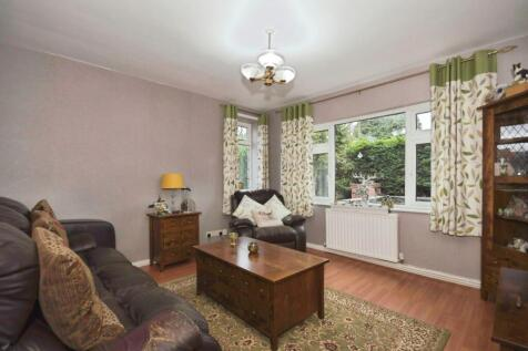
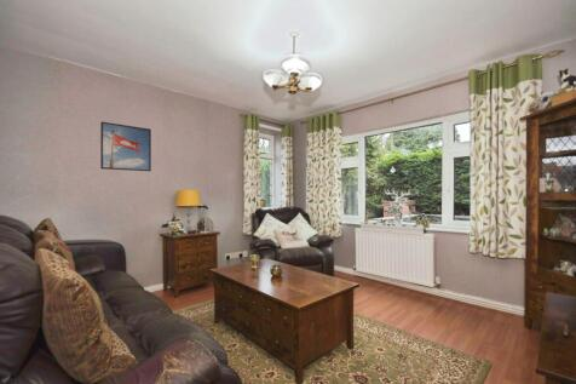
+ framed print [99,121,152,172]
